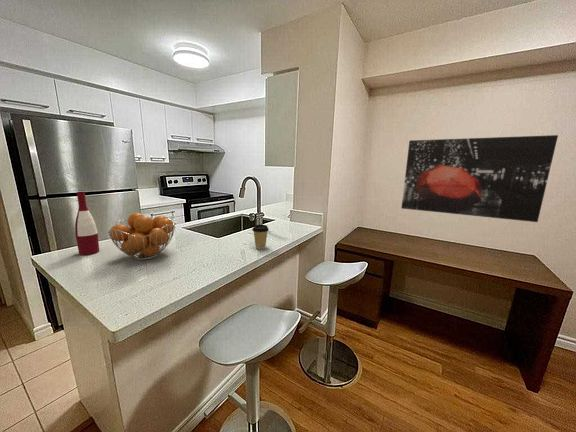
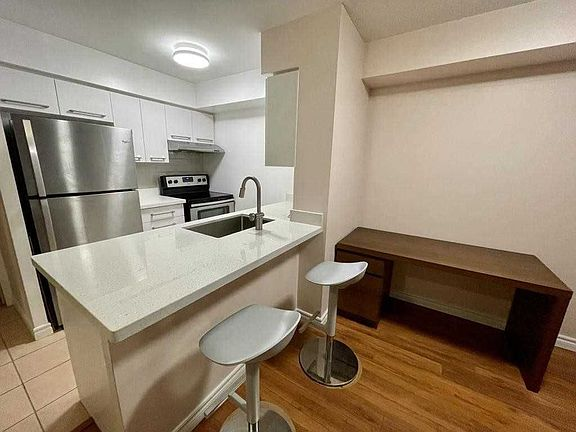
- alcohol [74,191,100,256]
- wall art [400,134,559,223]
- coffee cup [251,224,270,250]
- fruit basket [107,212,176,261]
